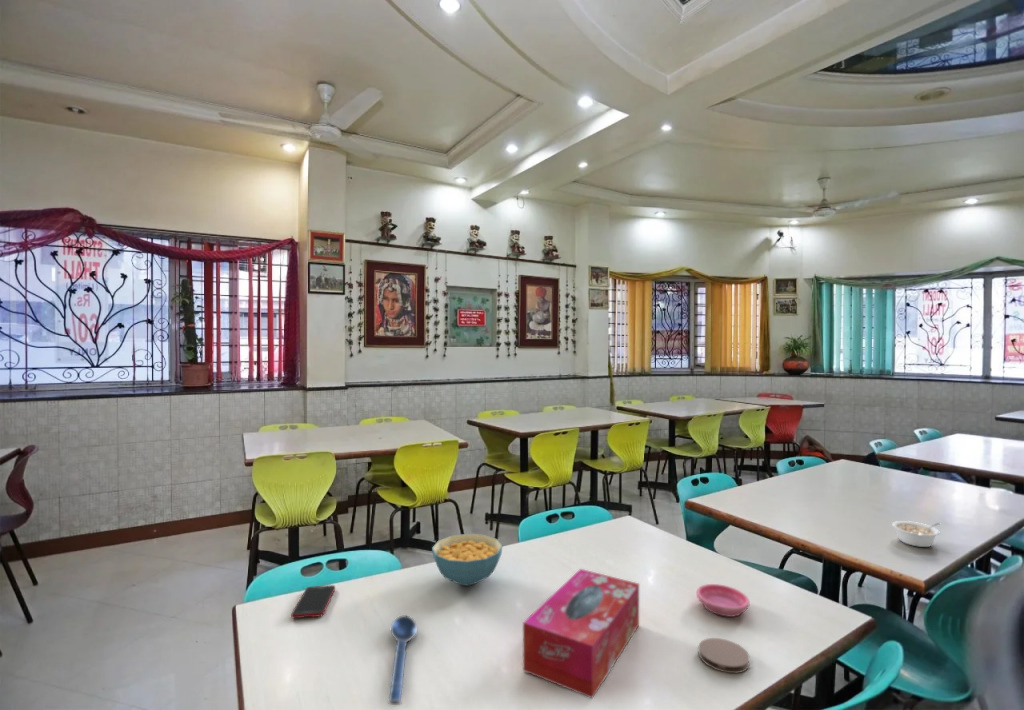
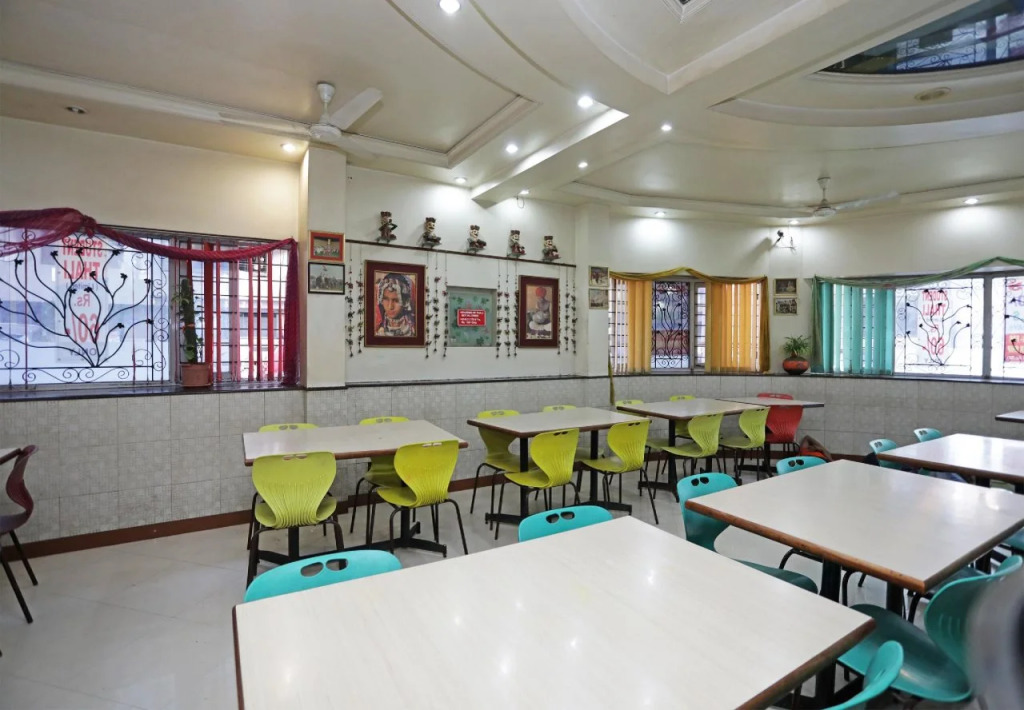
- legume [891,520,941,548]
- coaster [698,637,750,674]
- saucer [696,583,751,618]
- cereal bowl [431,533,503,587]
- cell phone [290,584,336,619]
- spoon [387,614,418,706]
- tissue box [522,568,640,699]
